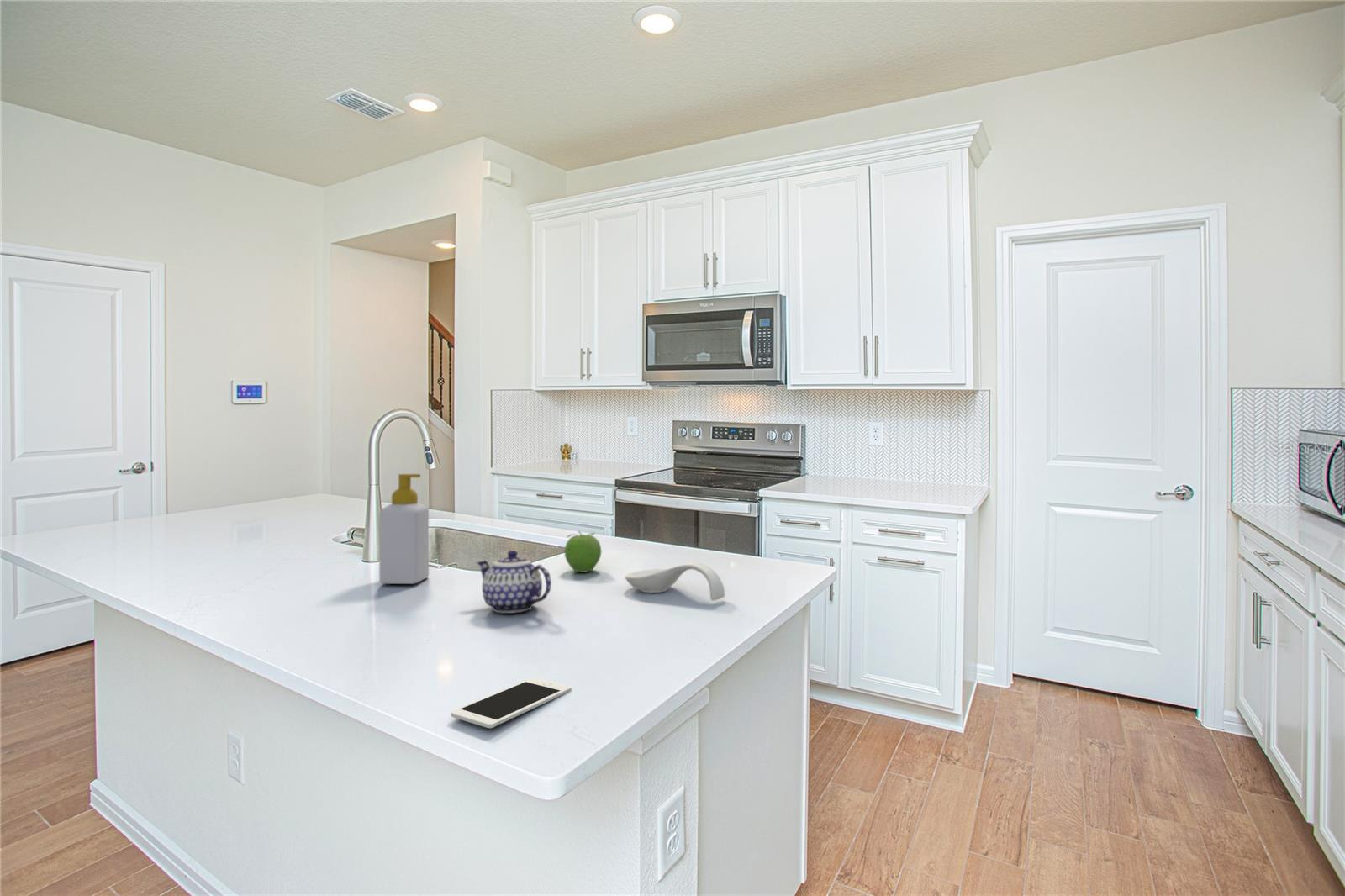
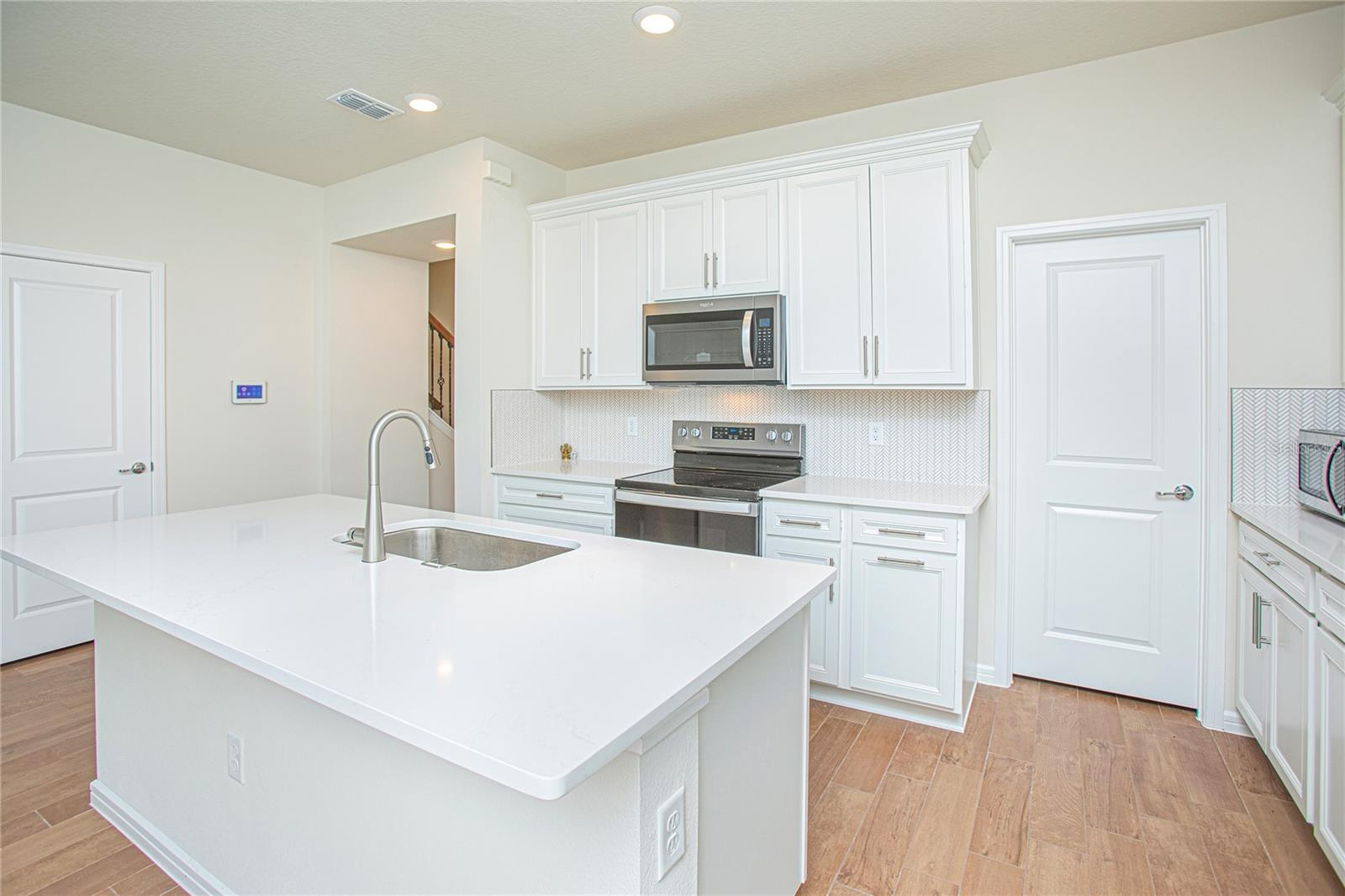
- soap bottle [378,473,430,585]
- spoon rest [624,561,725,602]
- cell phone [451,677,572,729]
- teapot [476,550,552,614]
- fruit [563,530,603,573]
